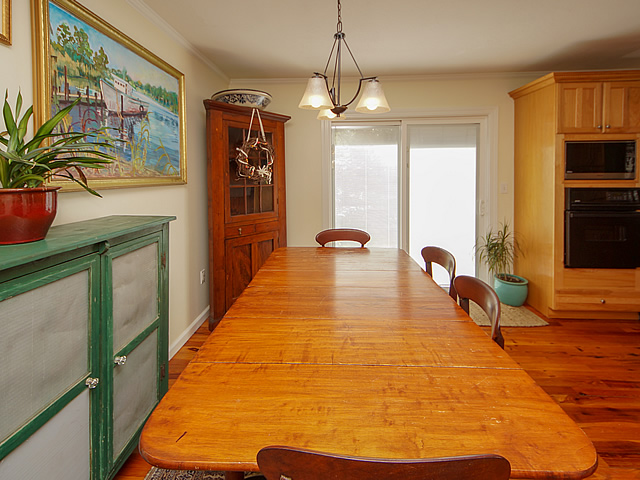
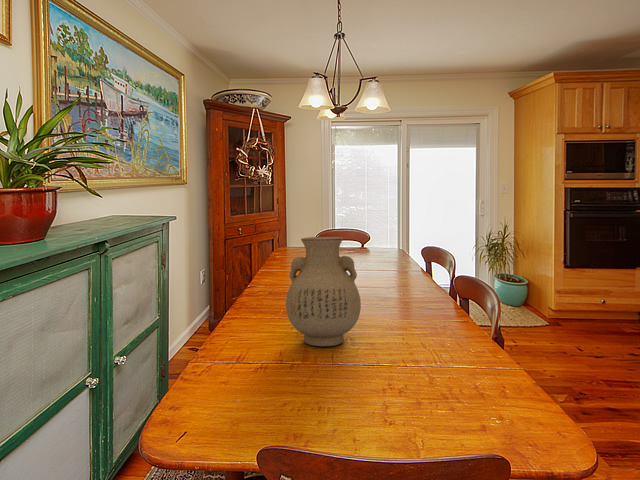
+ vase [285,236,362,347]
